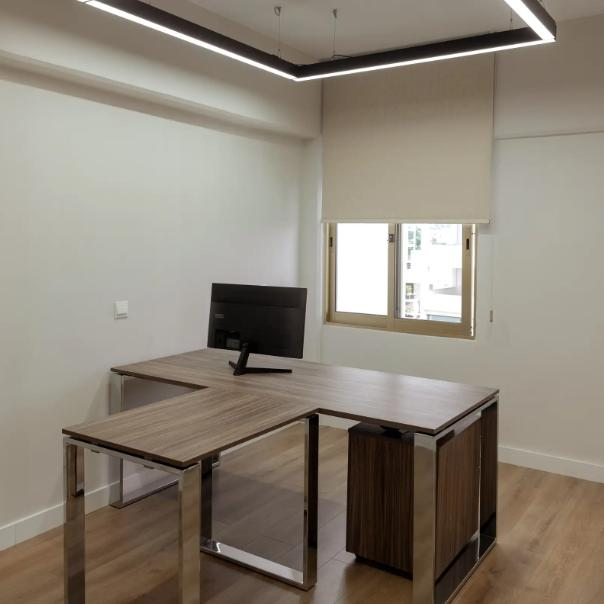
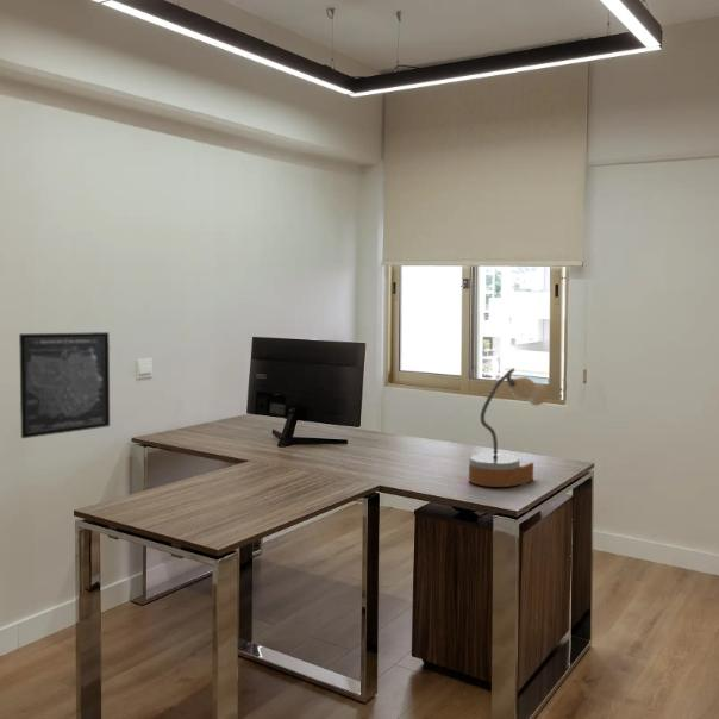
+ table lamp [468,367,549,488]
+ wall art [18,331,111,439]
